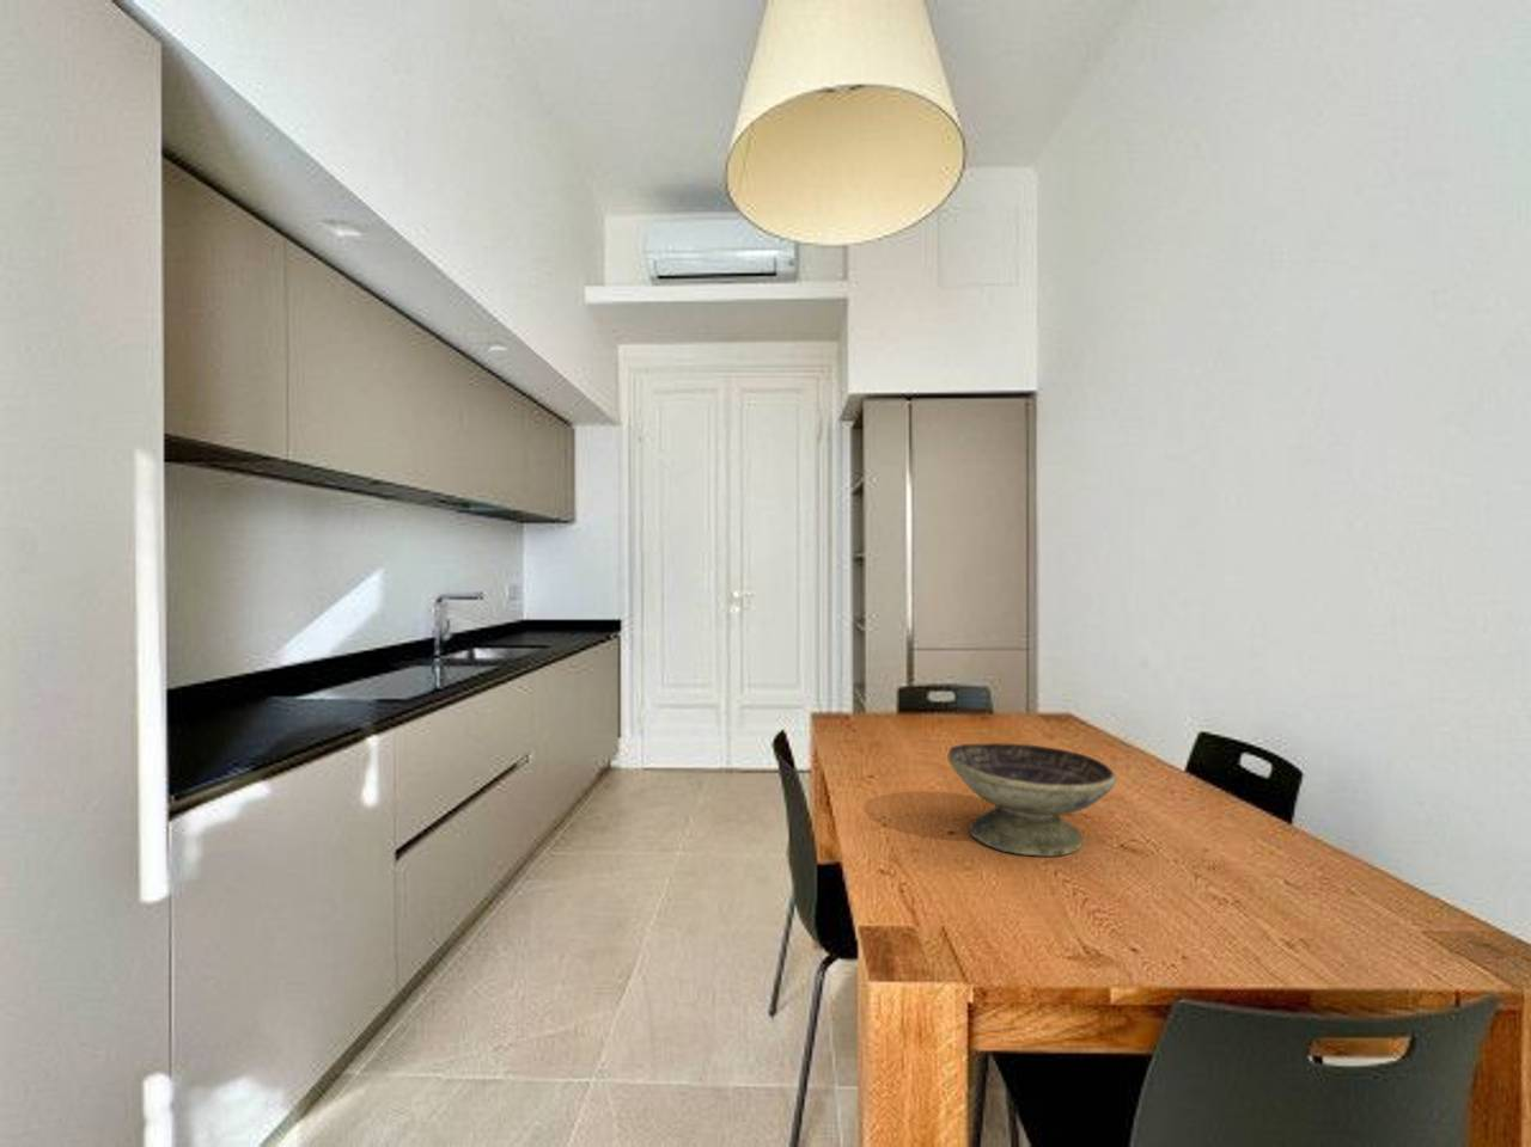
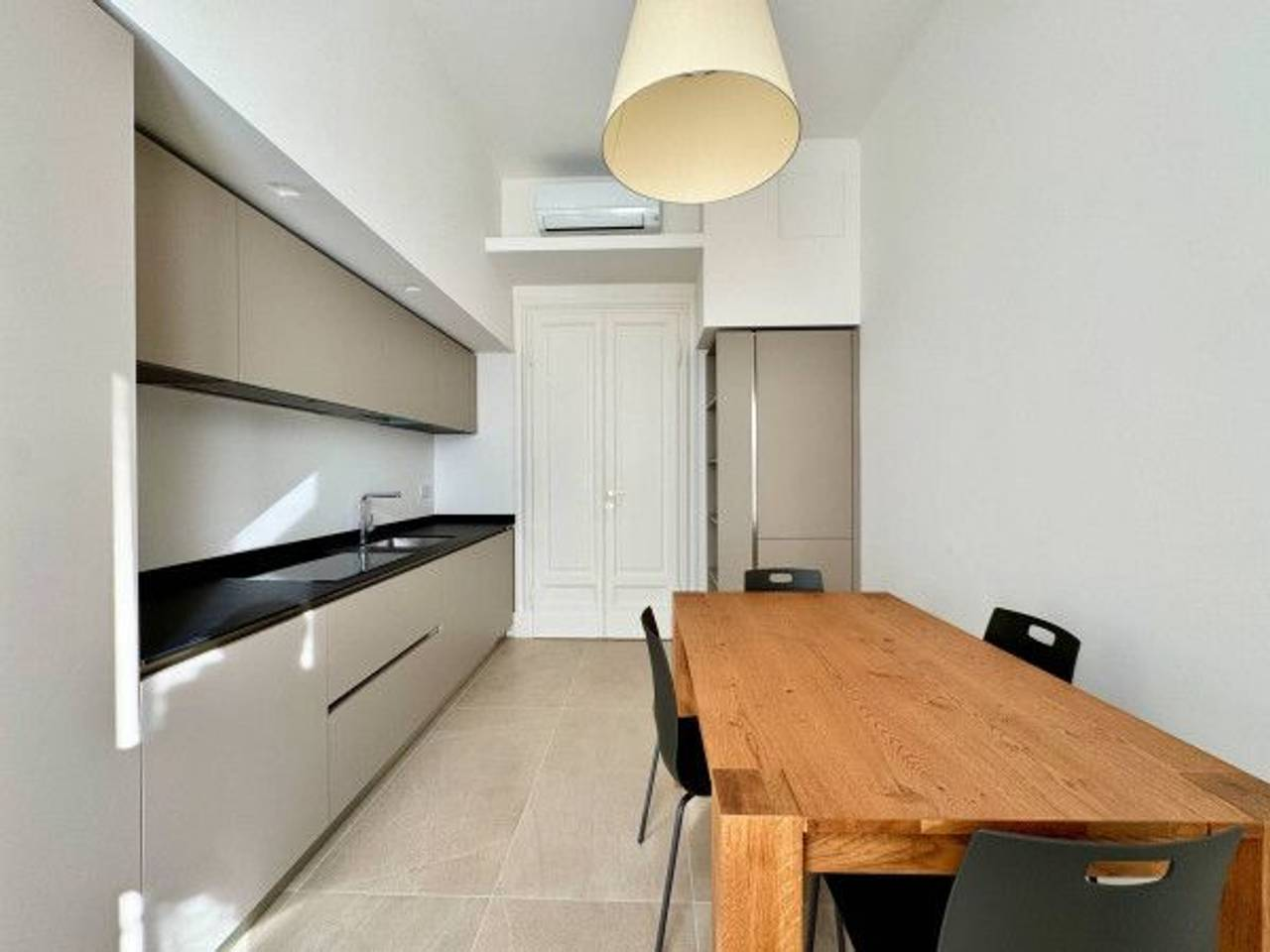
- decorative bowl [946,742,1118,858]
